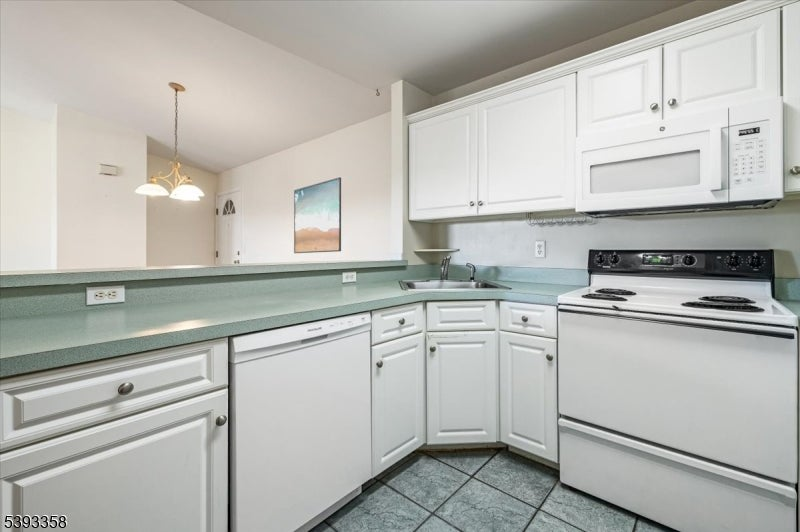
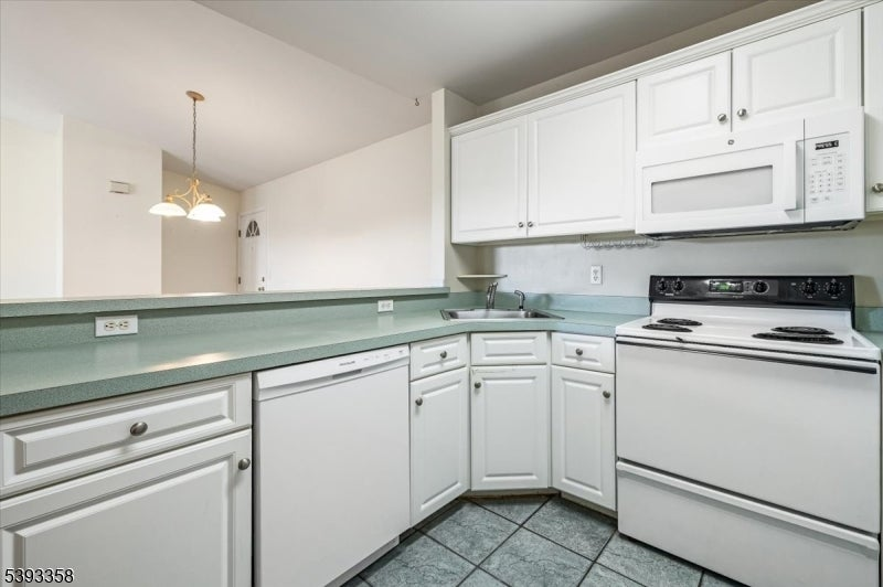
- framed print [293,176,342,254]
